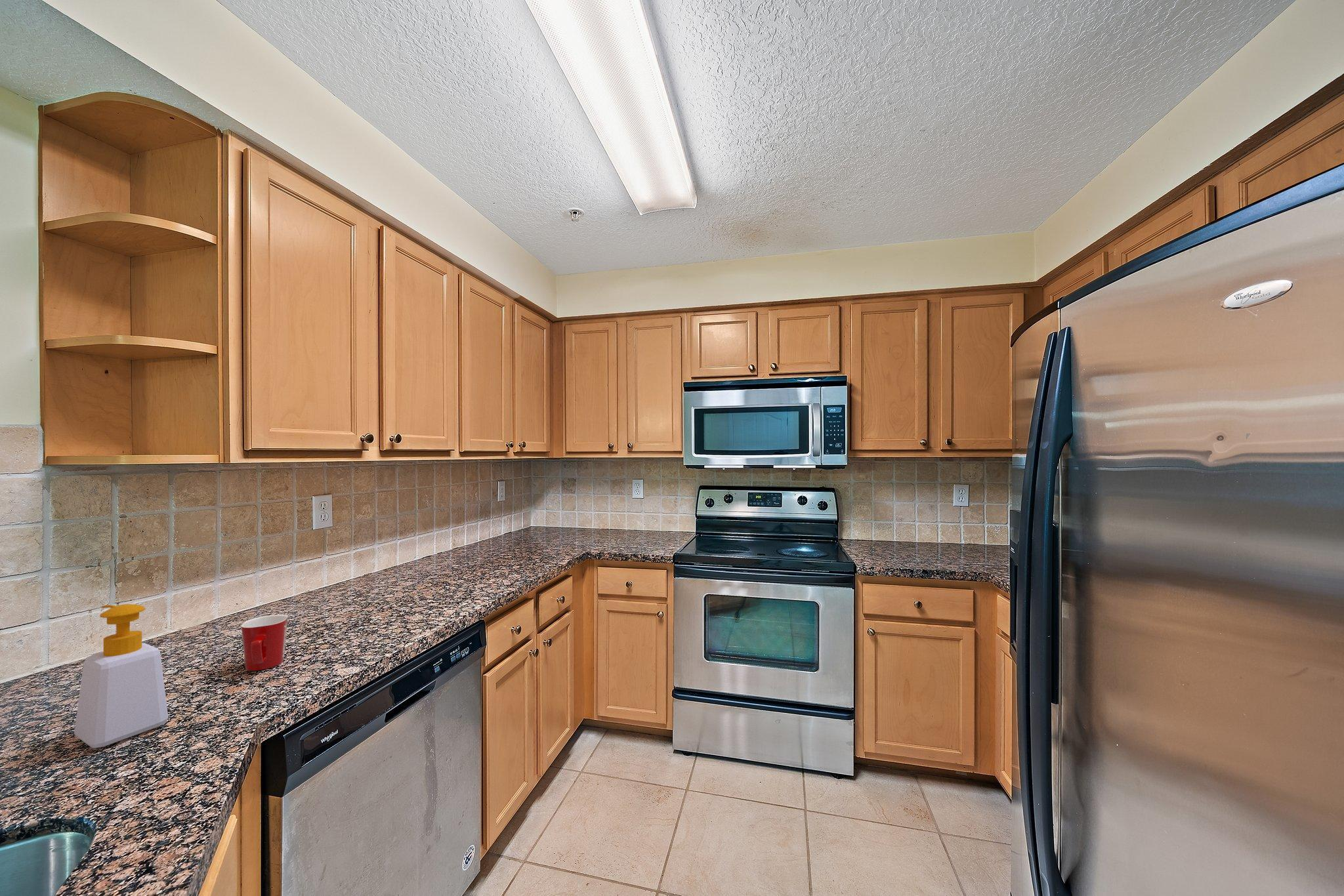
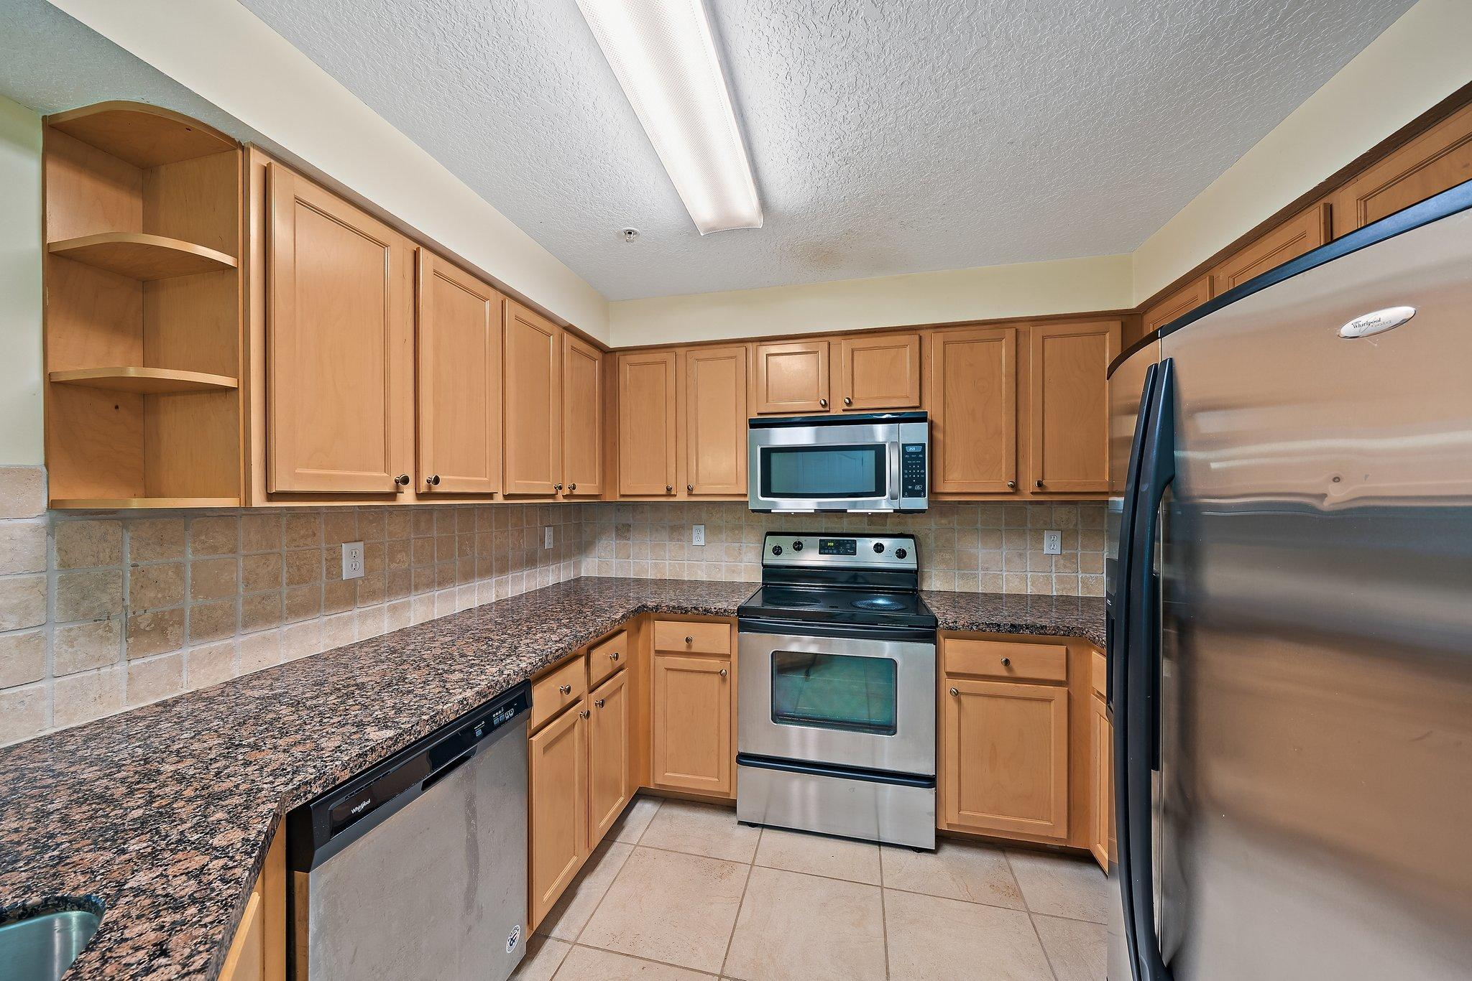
- mug [241,614,289,672]
- soap bottle [74,603,169,749]
